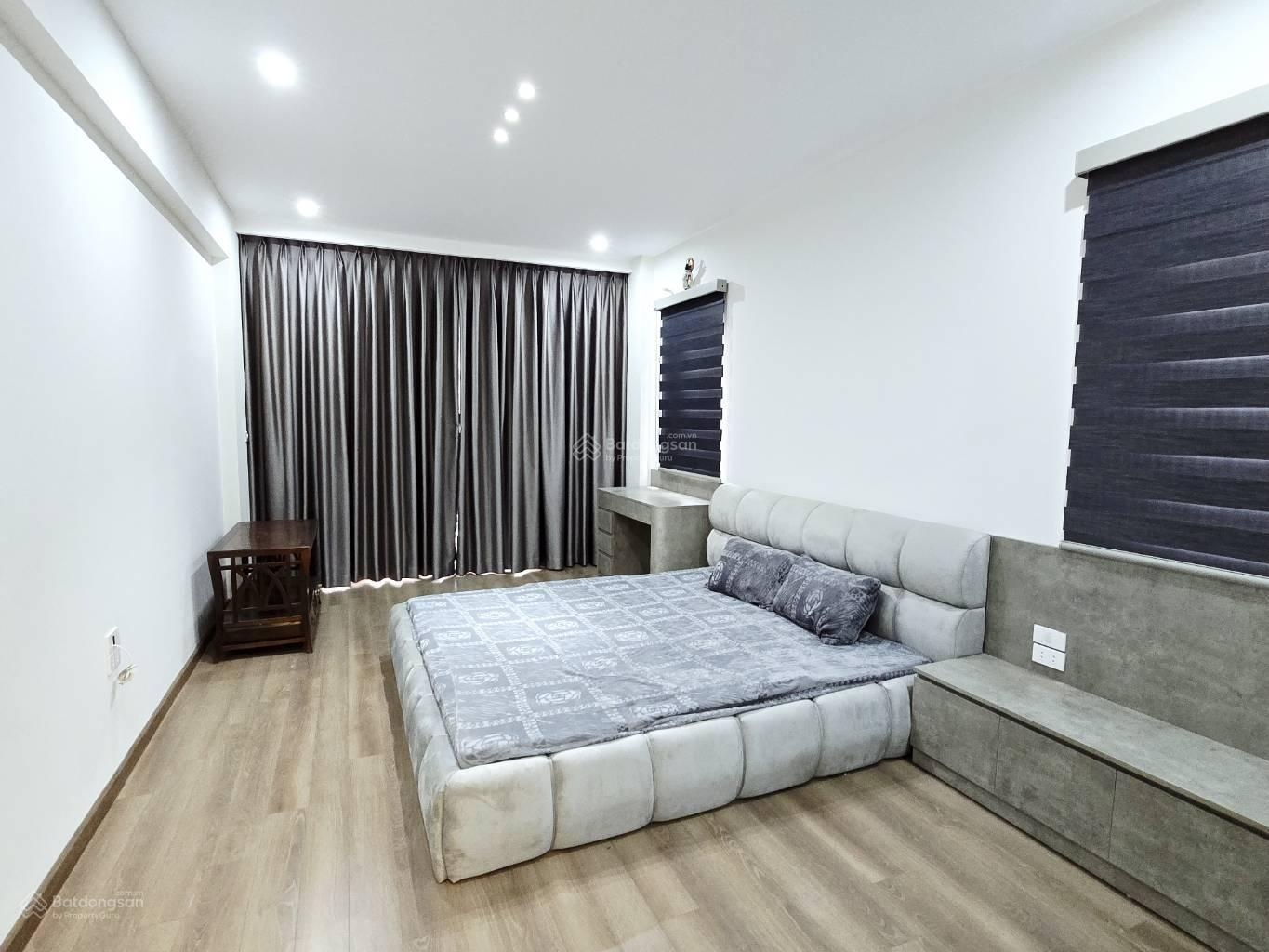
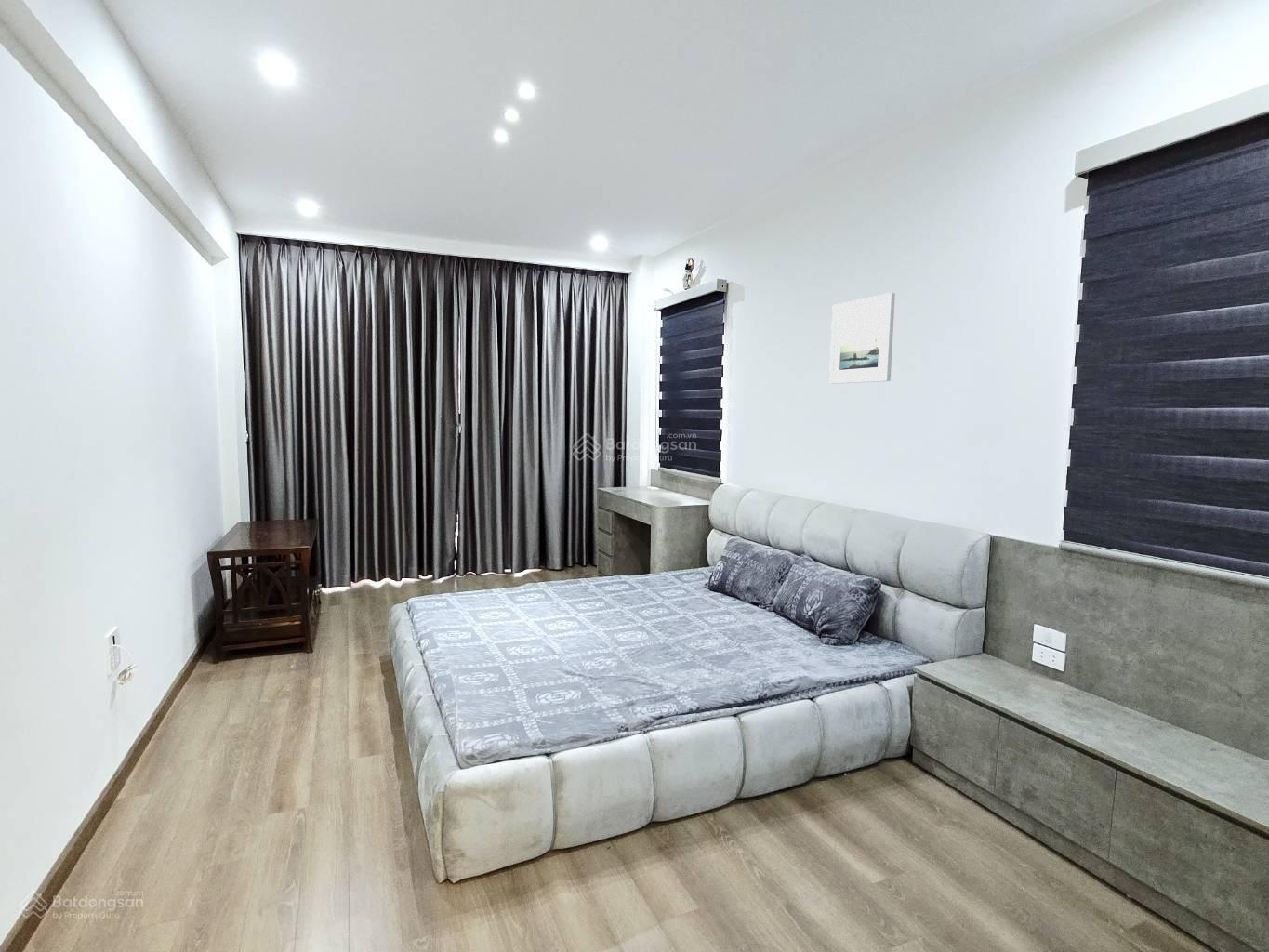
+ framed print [828,292,896,385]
